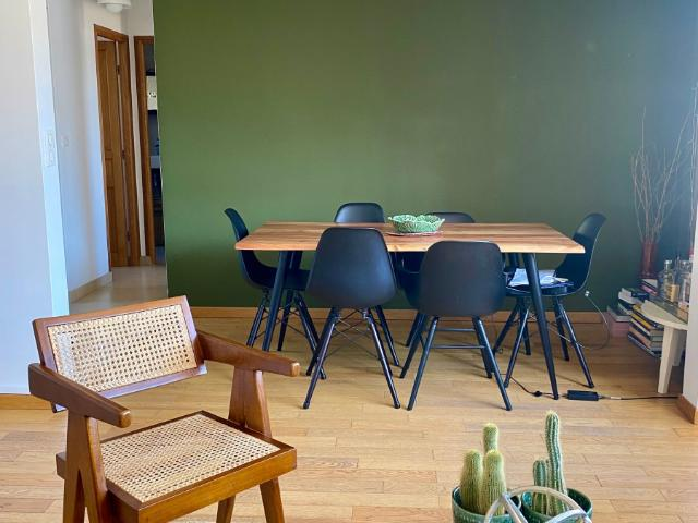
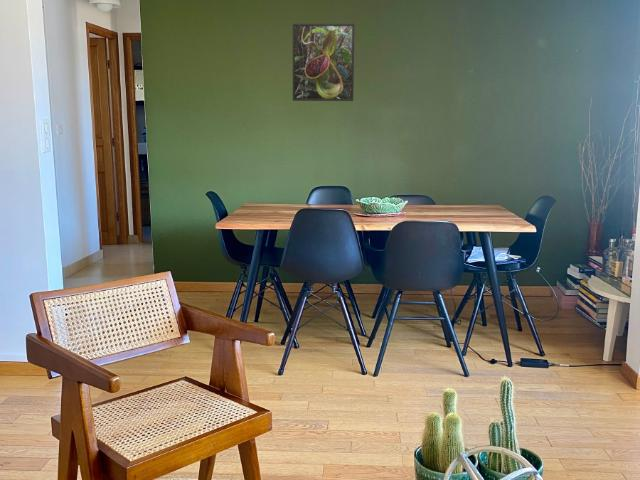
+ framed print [292,23,356,102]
